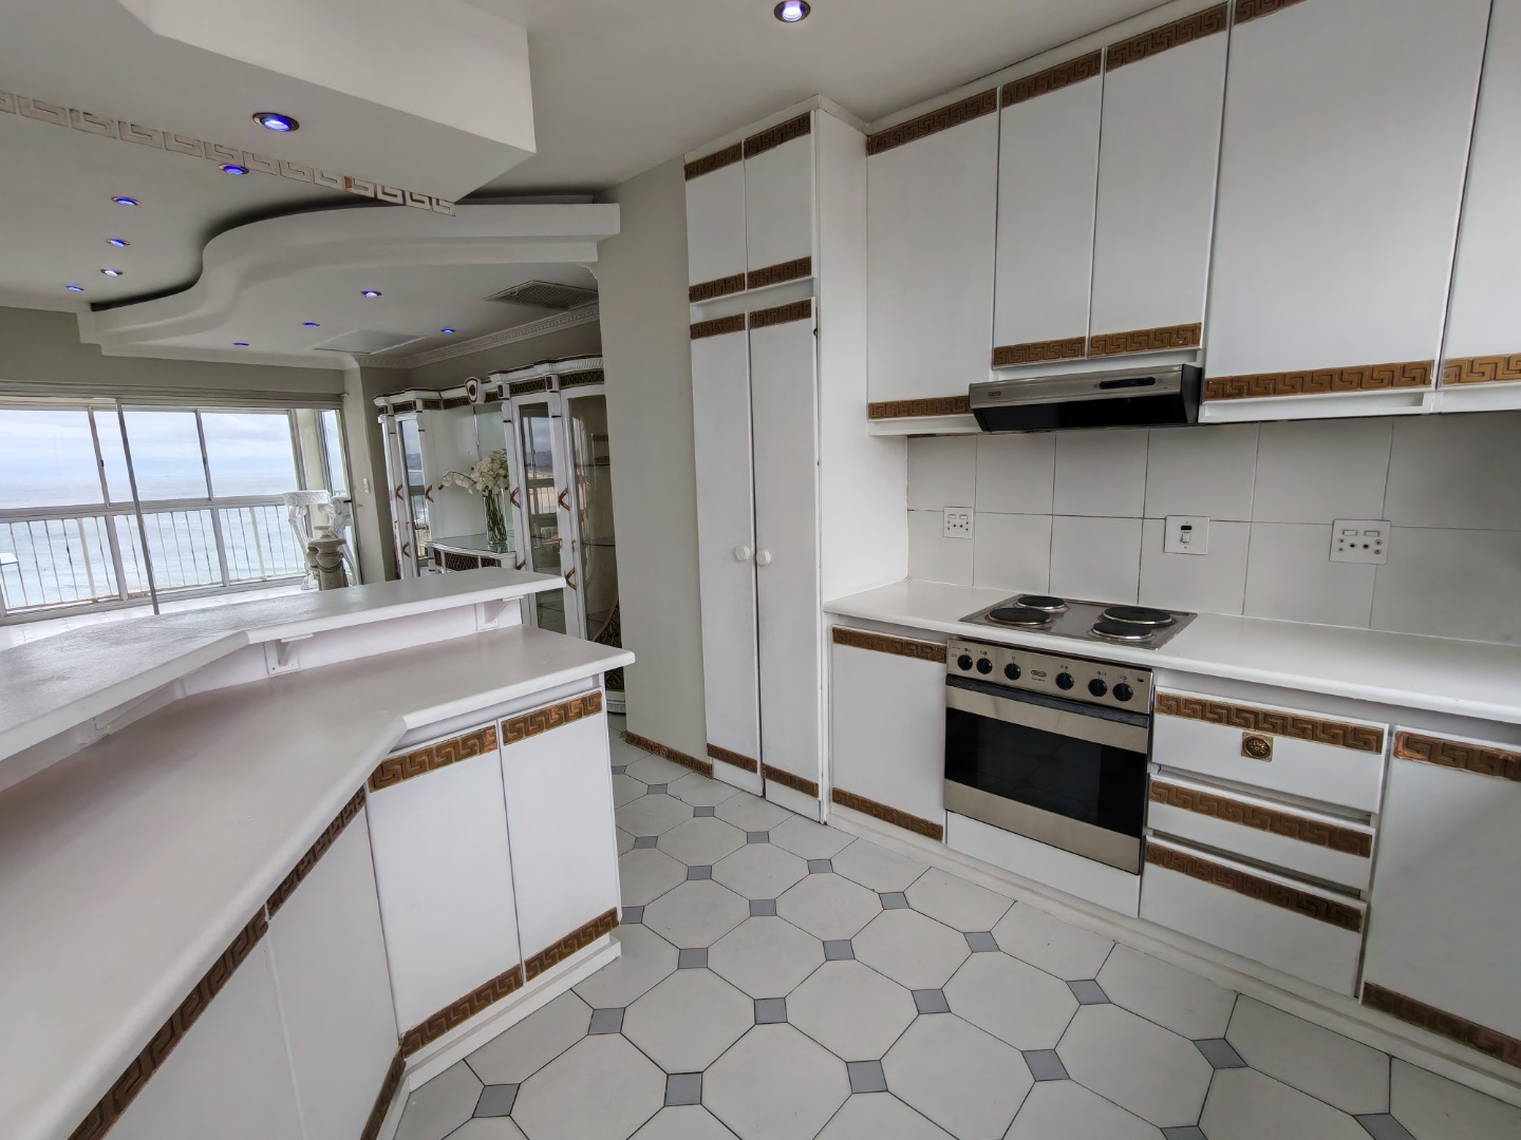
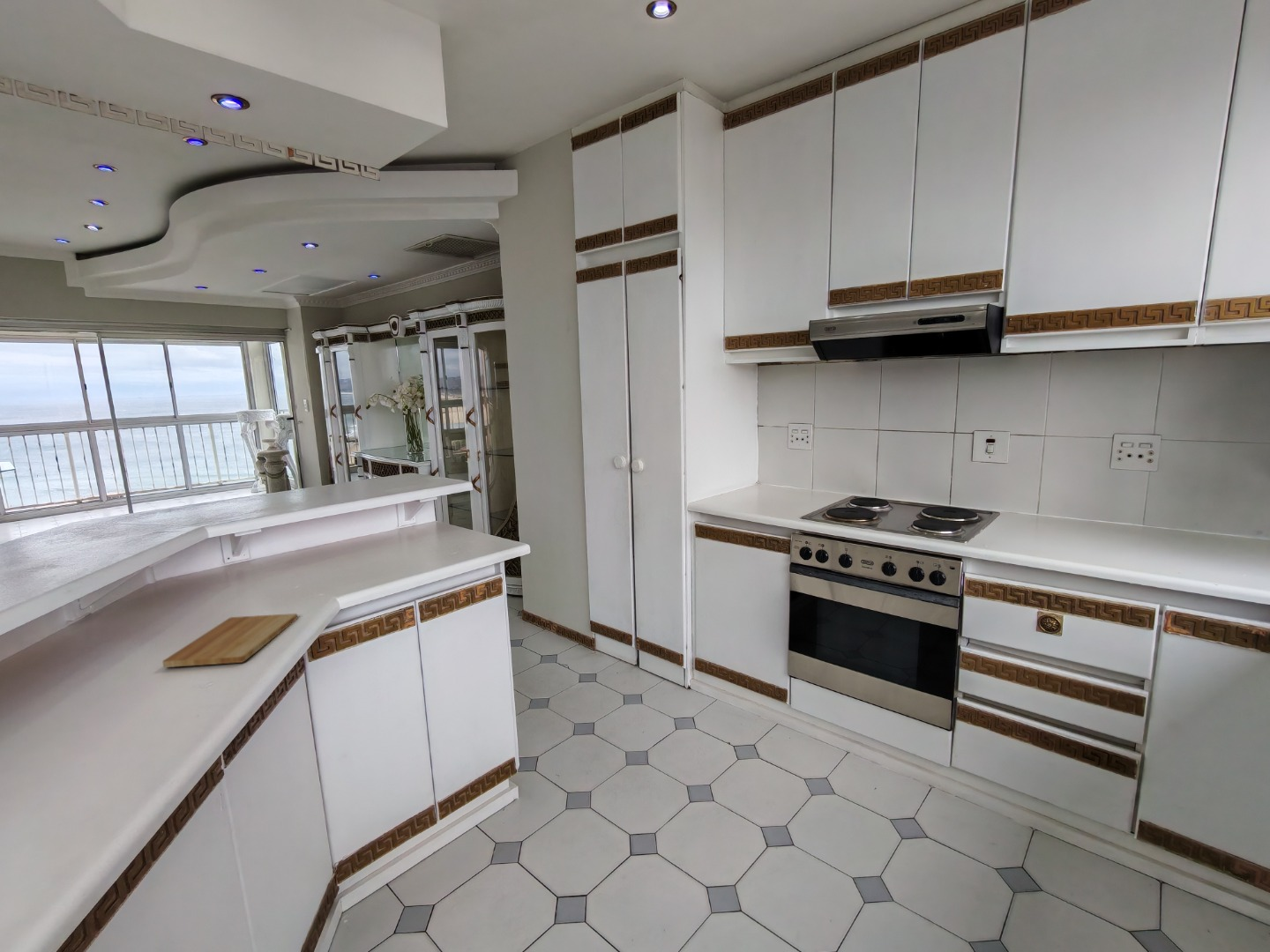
+ cutting board [161,613,299,668]
